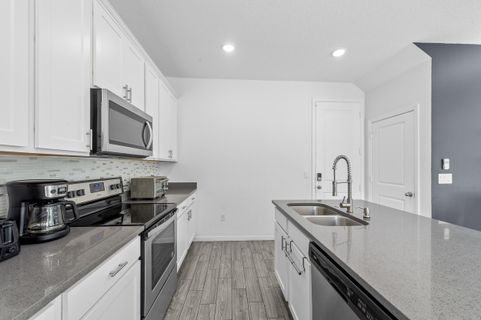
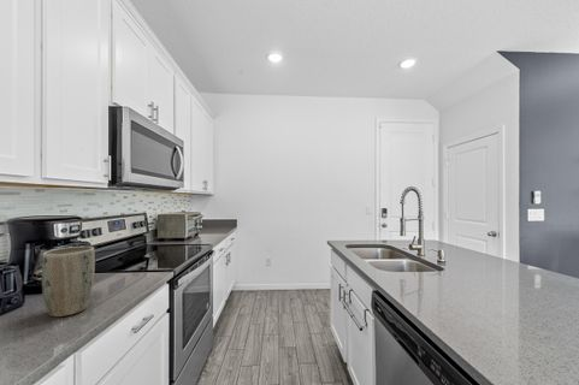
+ plant pot [41,245,96,318]
